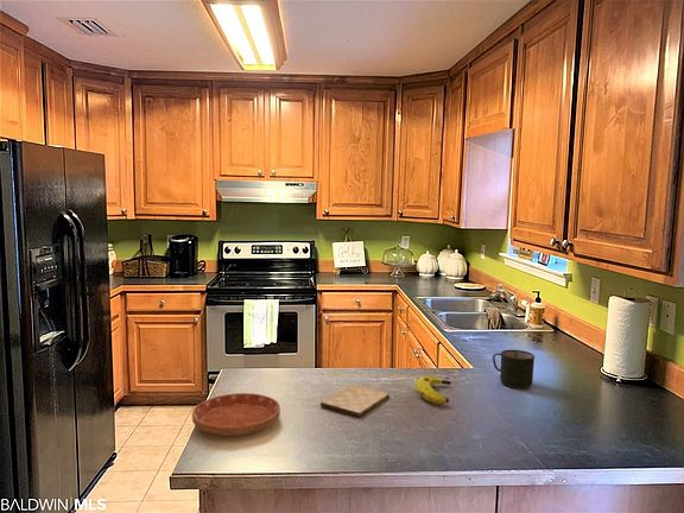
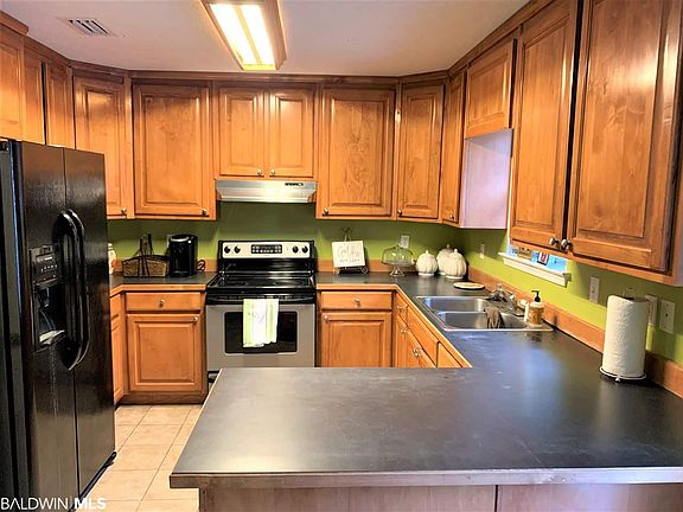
- banana [413,374,452,405]
- cutting board [319,384,391,418]
- mug [492,349,536,390]
- saucer [191,392,281,437]
